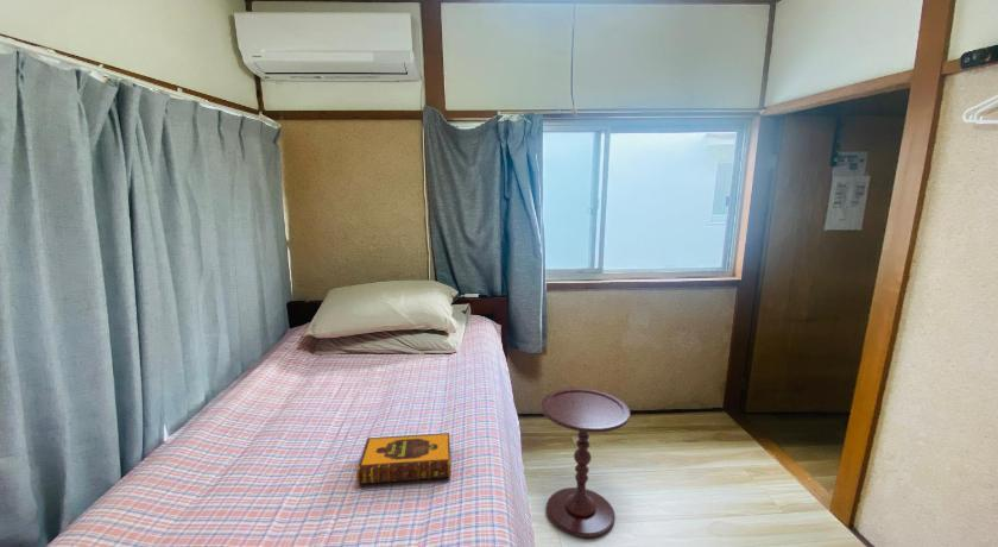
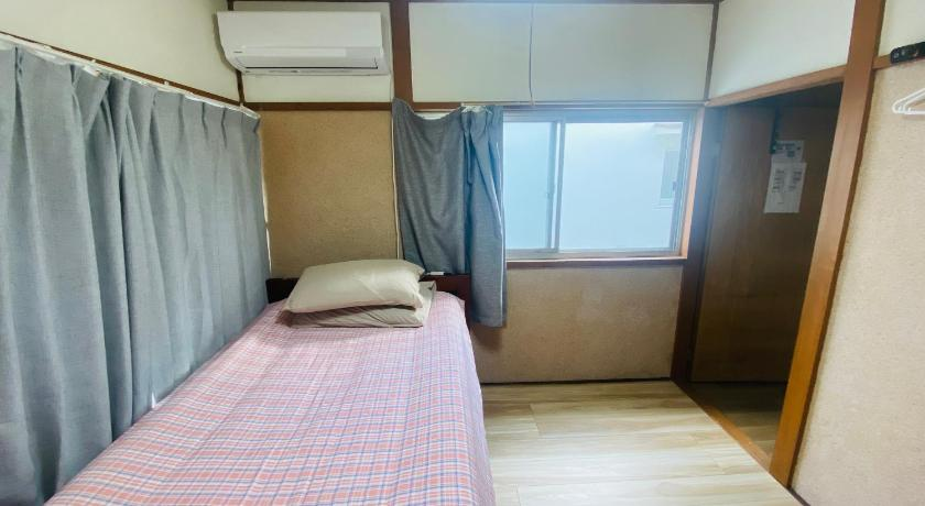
- side table [539,386,632,539]
- hardback book [355,432,451,486]
